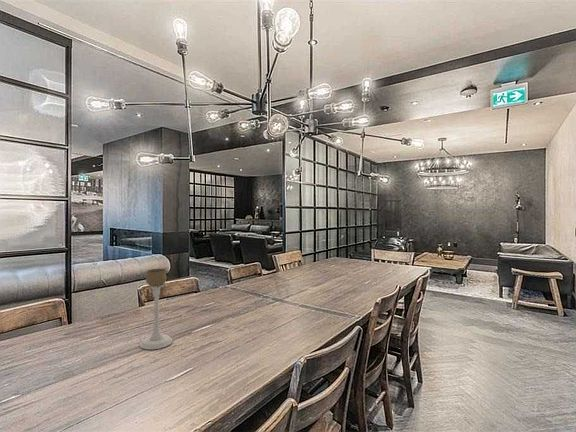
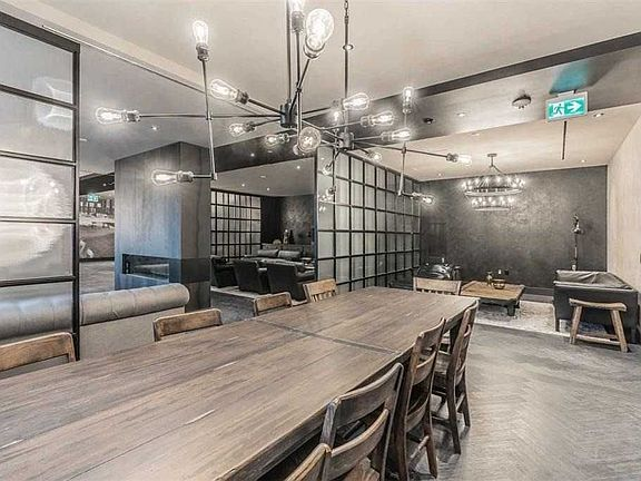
- candle holder [139,268,173,351]
